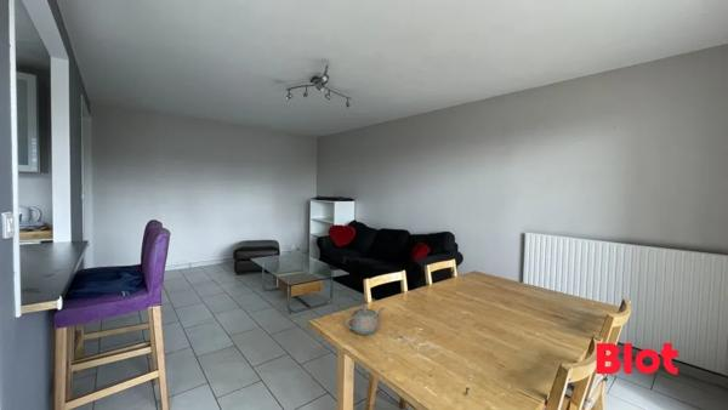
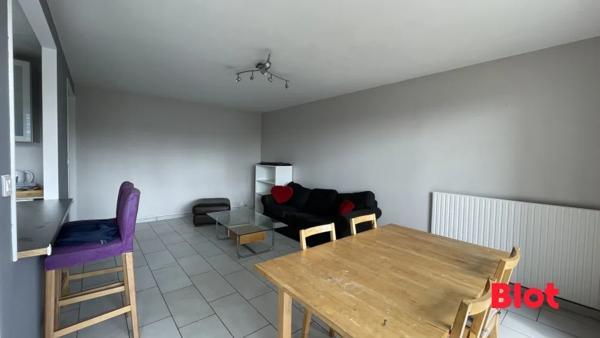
- teapot [345,306,386,336]
